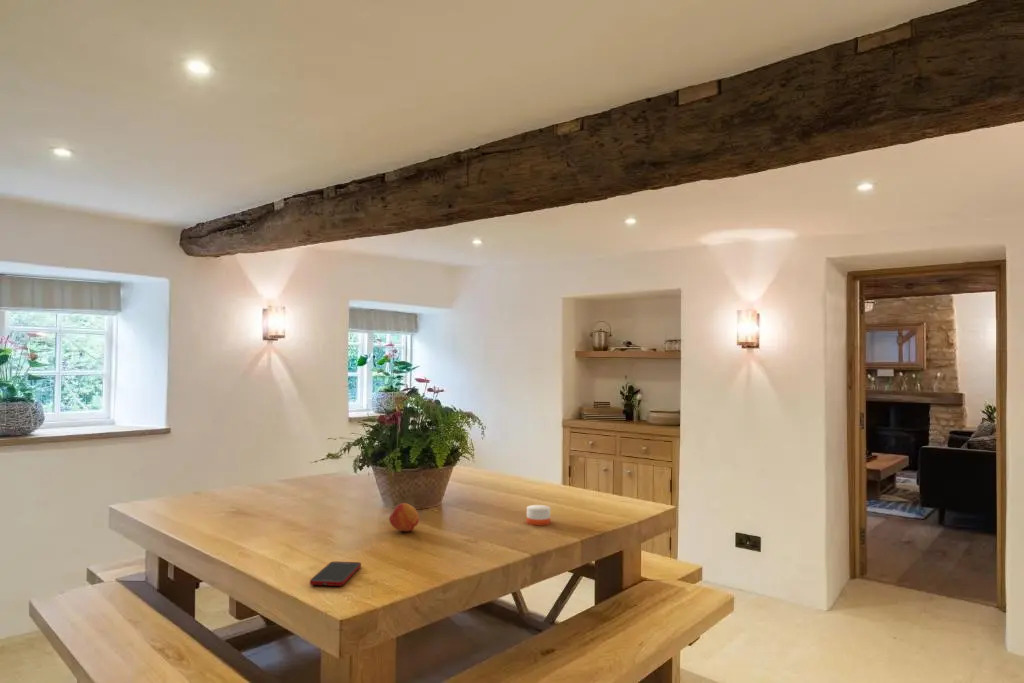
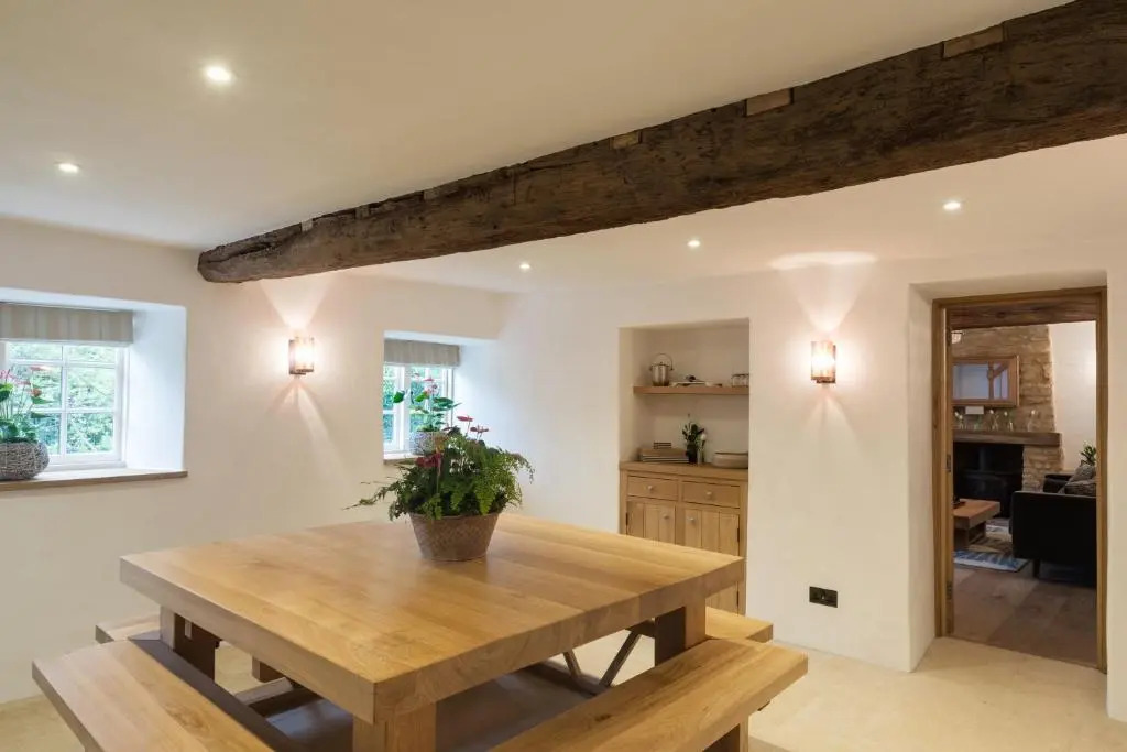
- fruit [388,502,420,533]
- cell phone [309,561,362,587]
- candle [526,504,551,527]
